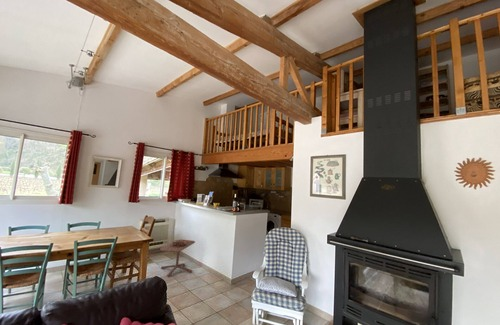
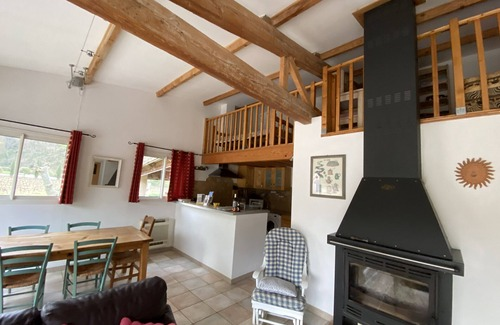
- side table [159,239,196,278]
